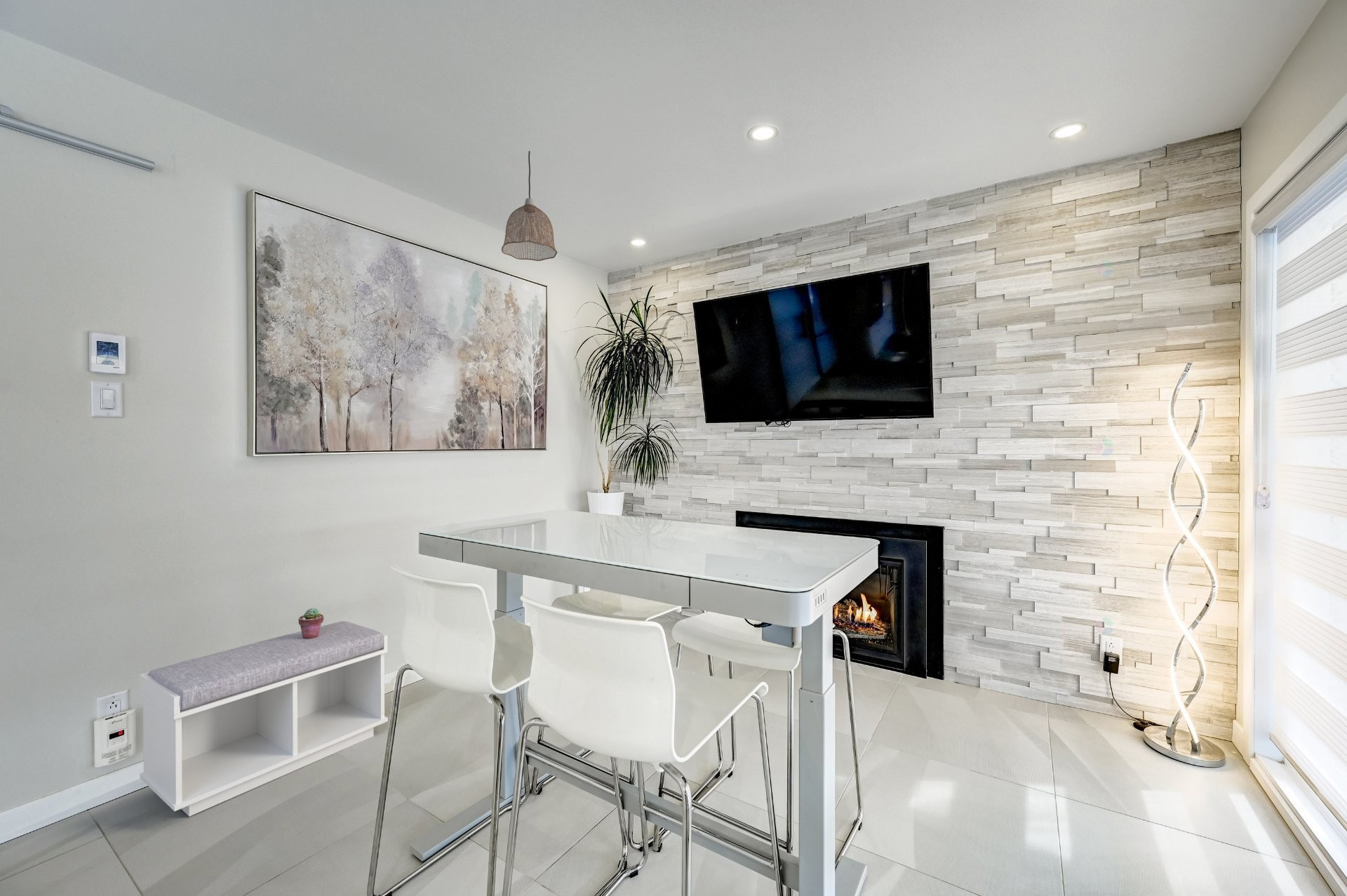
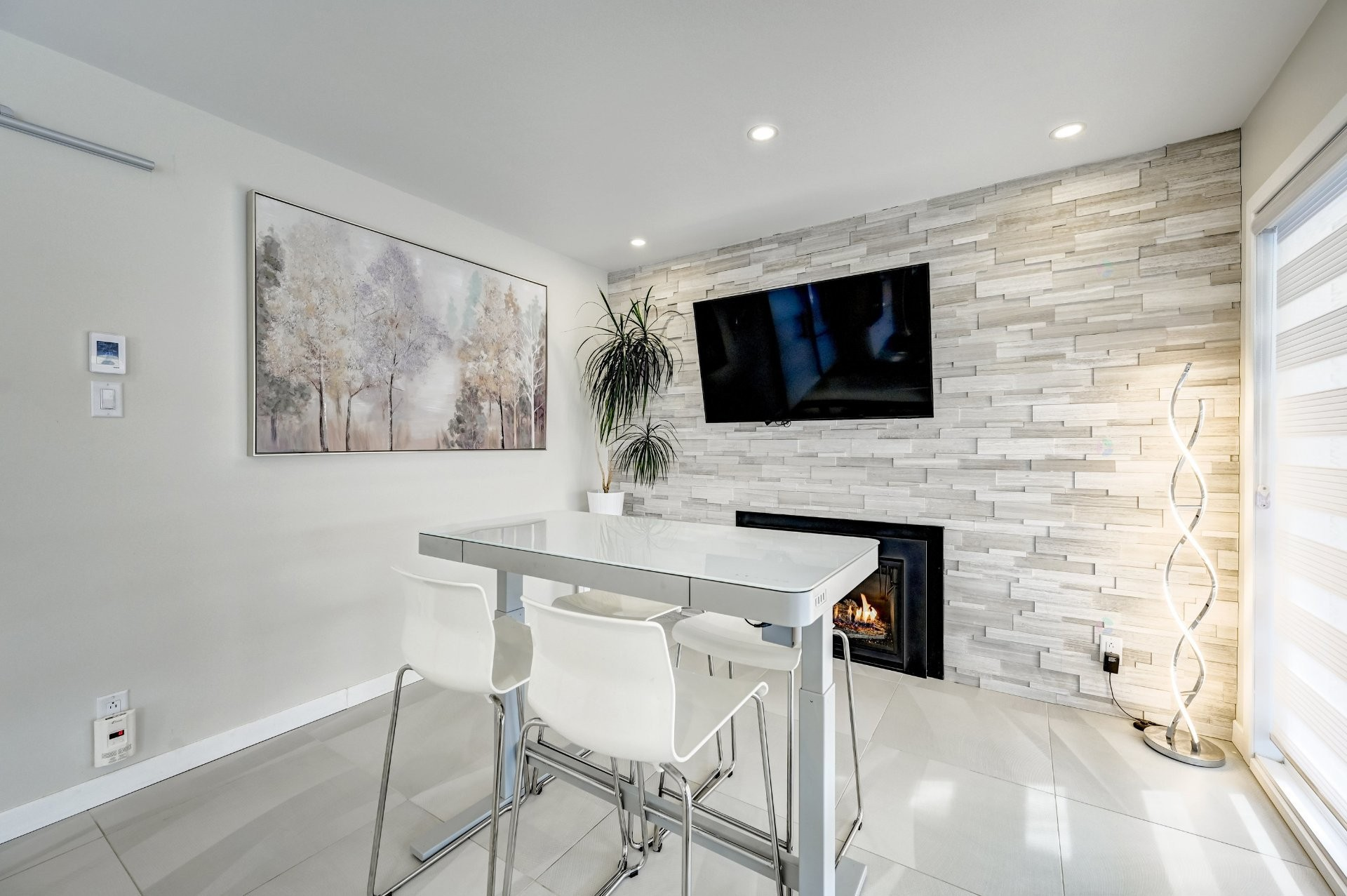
- bench [139,620,389,817]
- pendant lamp [501,150,558,262]
- potted succulent [298,607,324,638]
